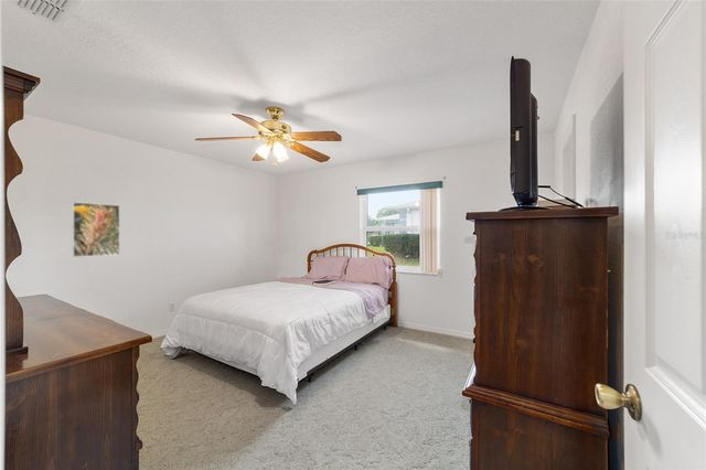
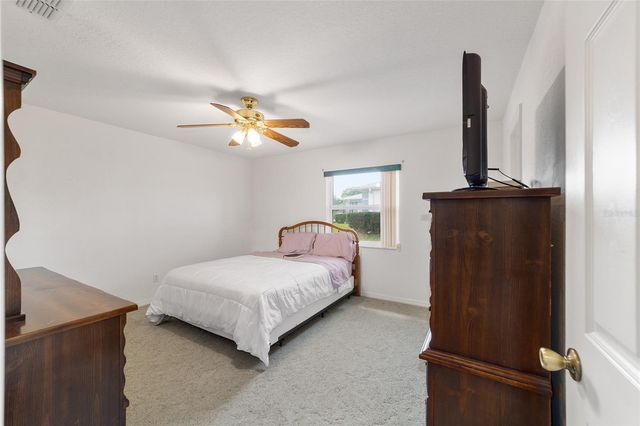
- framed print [71,201,121,258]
